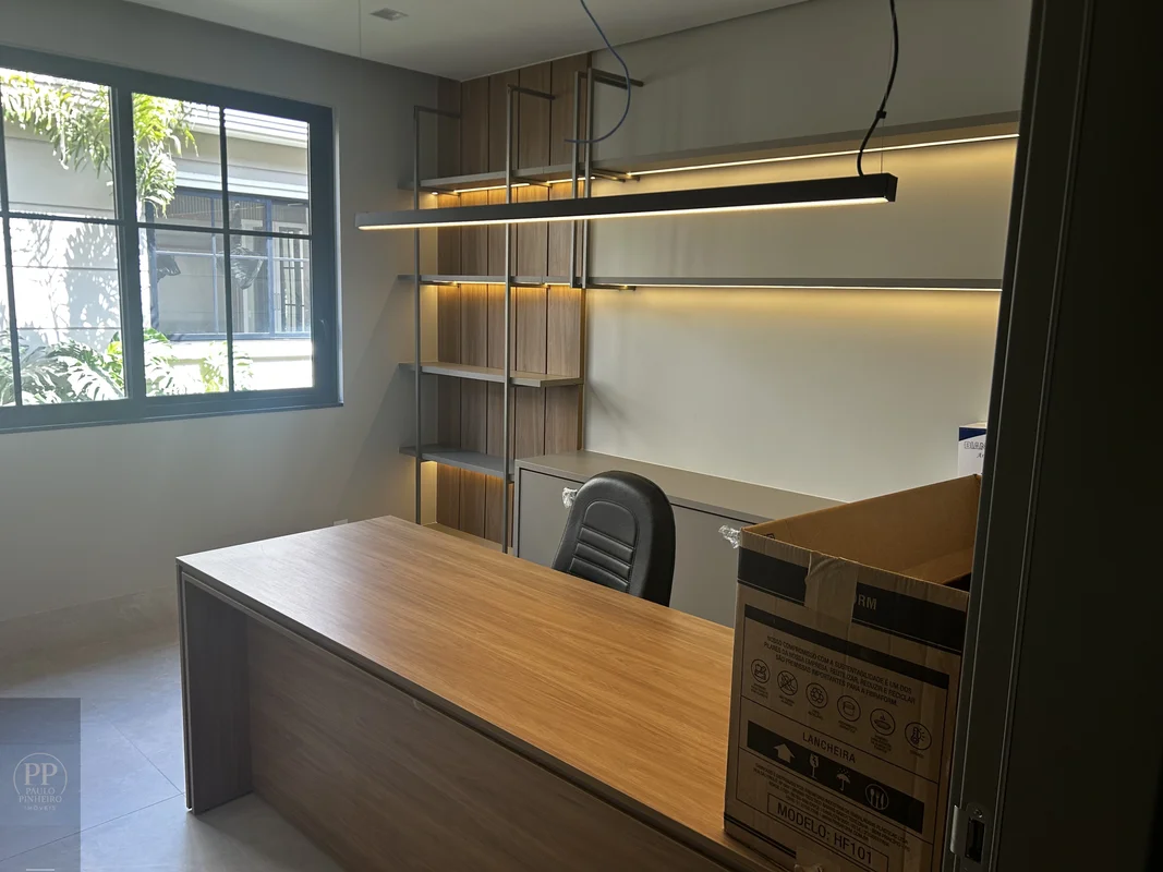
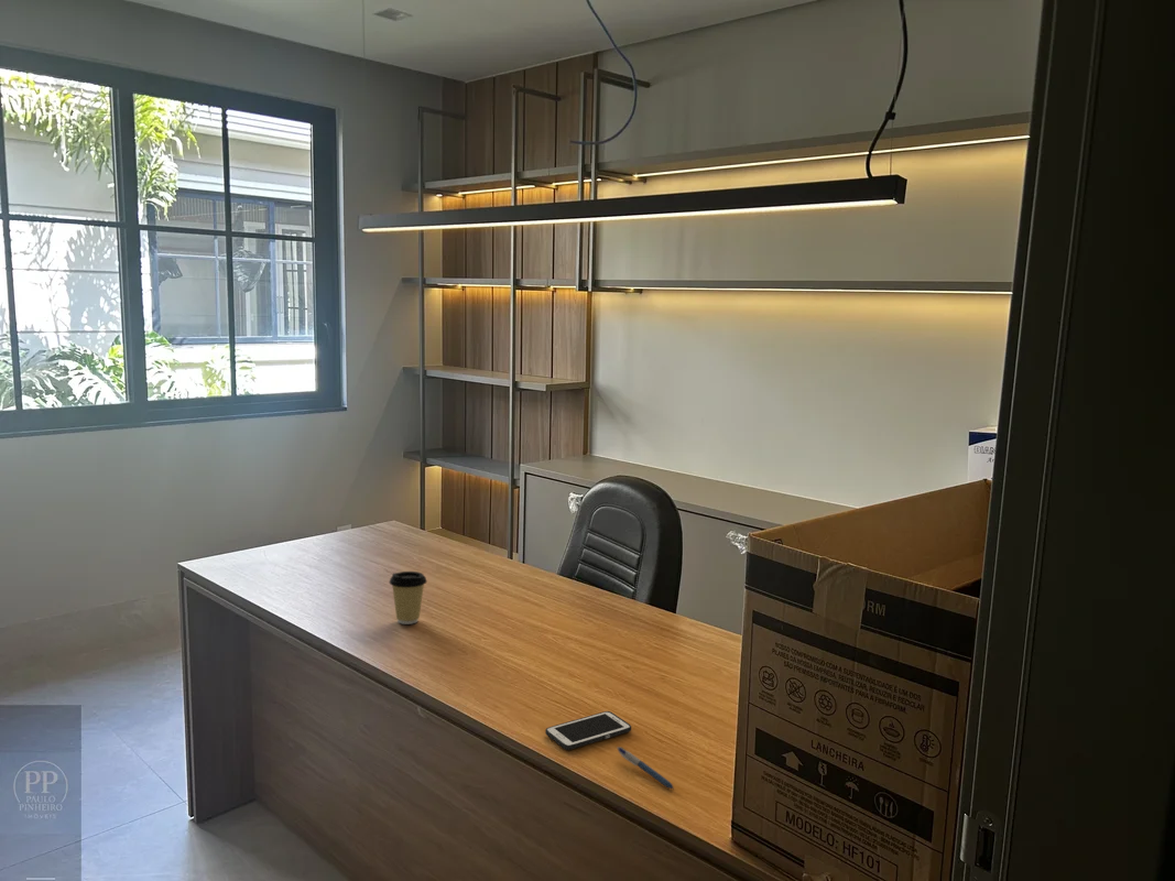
+ coffee cup [389,570,428,626]
+ pen [616,746,675,790]
+ cell phone [544,710,632,751]
